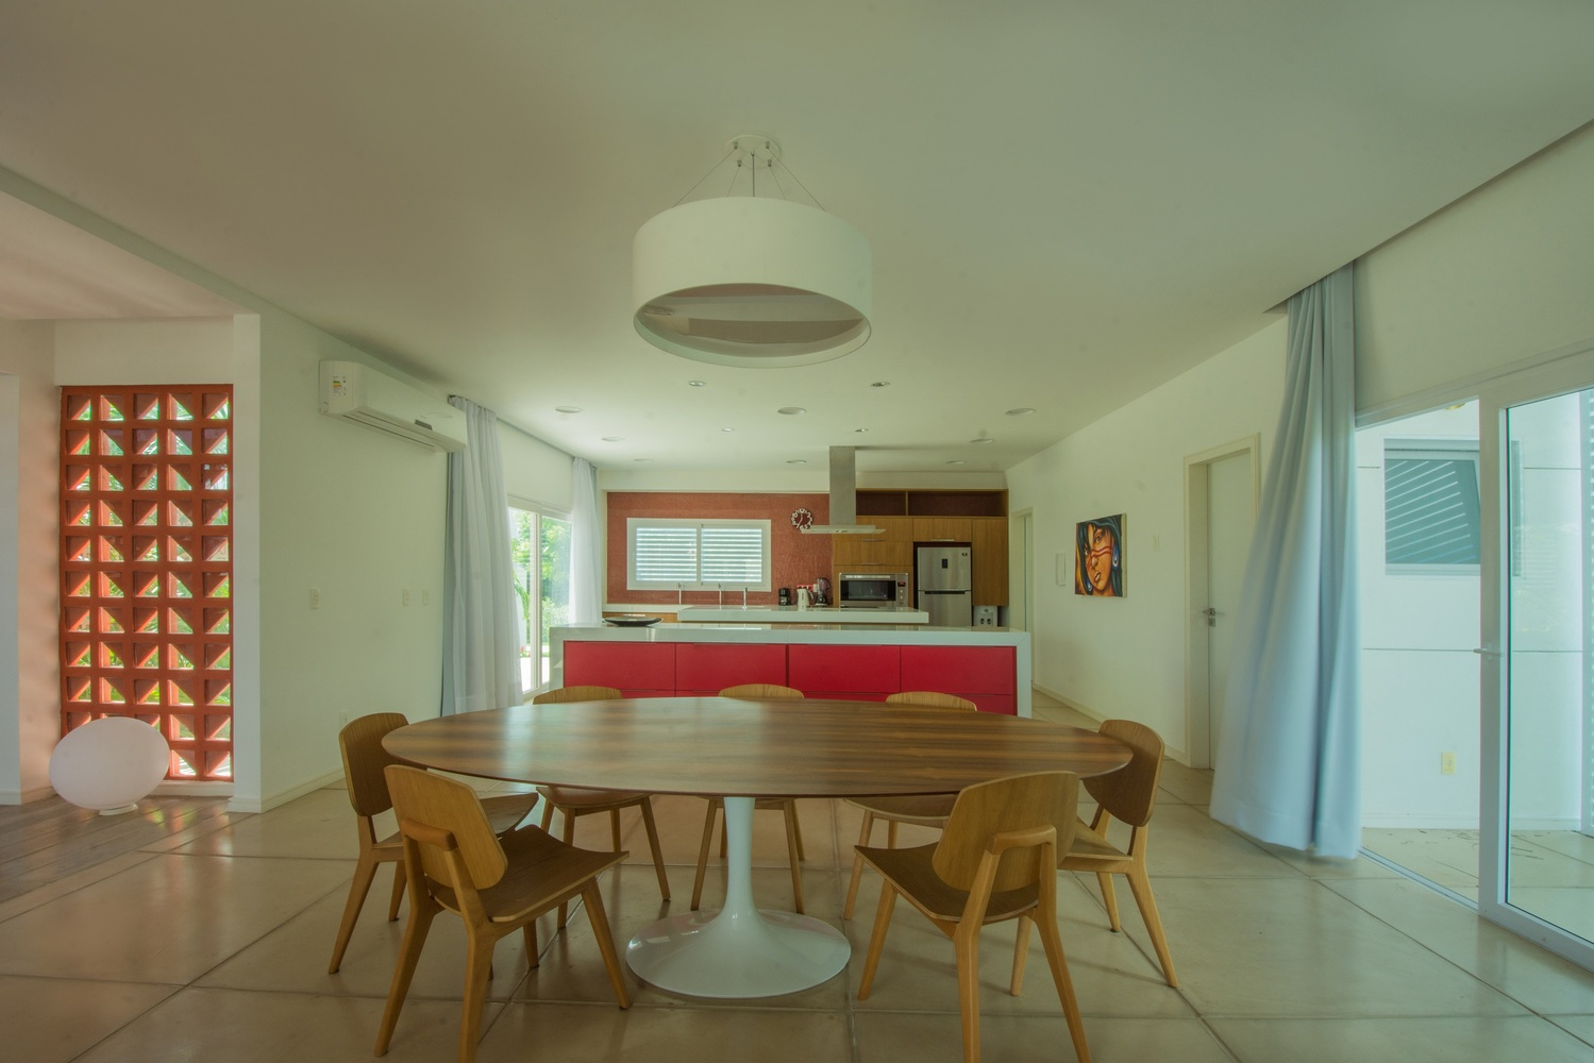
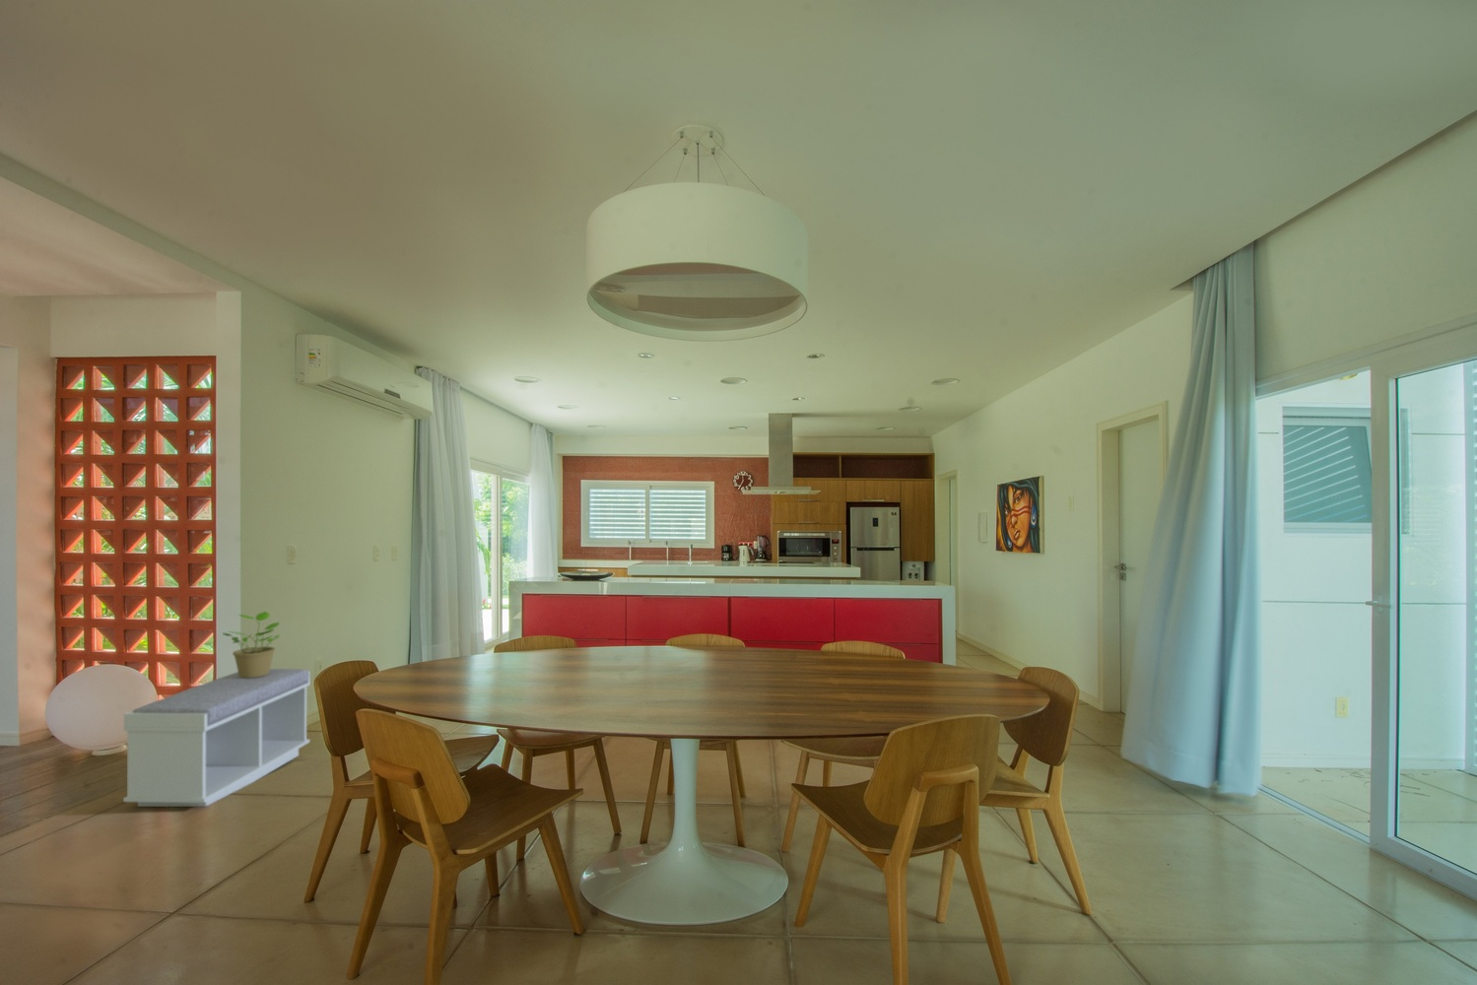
+ potted plant [222,611,280,677]
+ bench [122,667,311,808]
